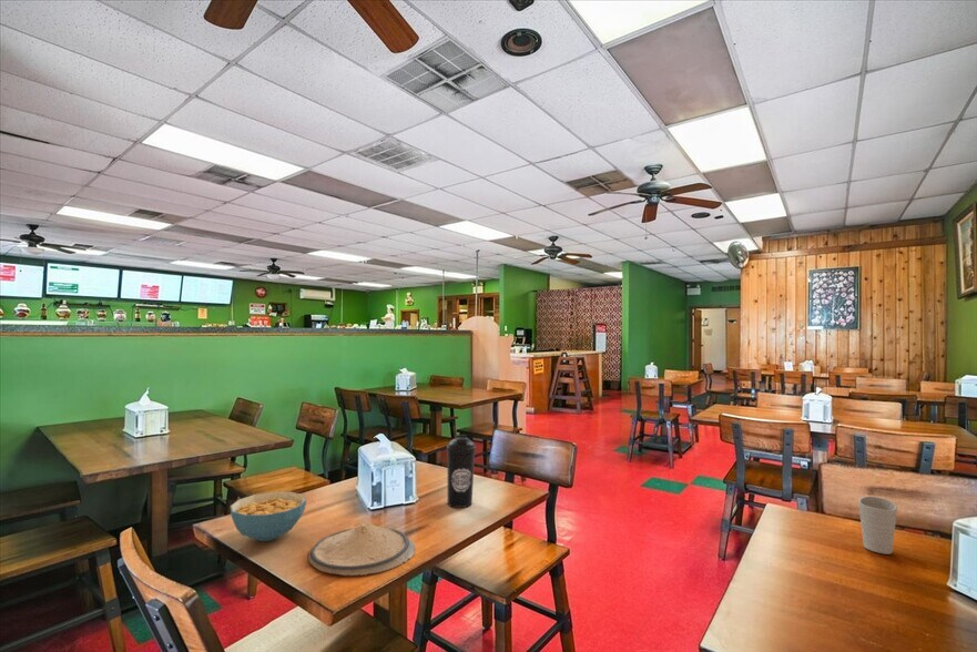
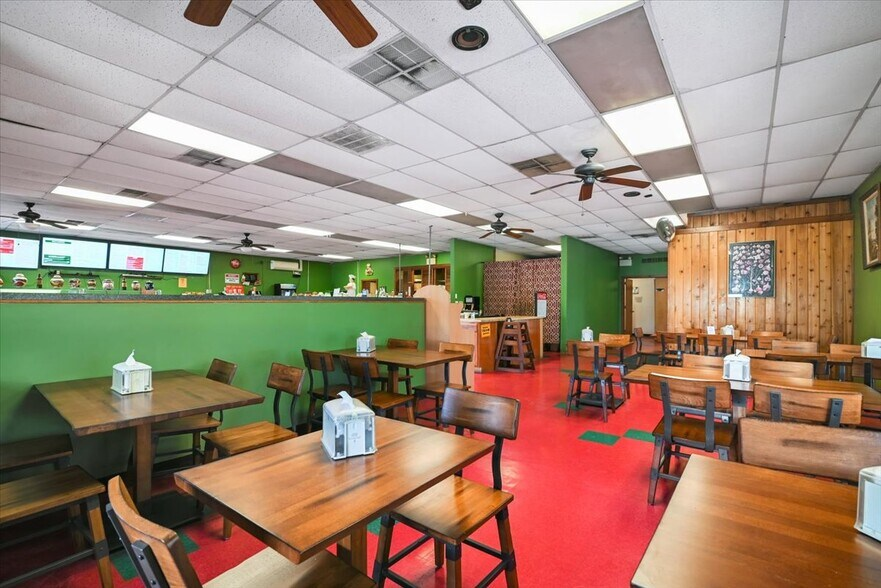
- cup [857,496,898,556]
- cereal bowl [230,491,308,542]
- plate [307,522,416,577]
- water bottle [446,434,477,509]
